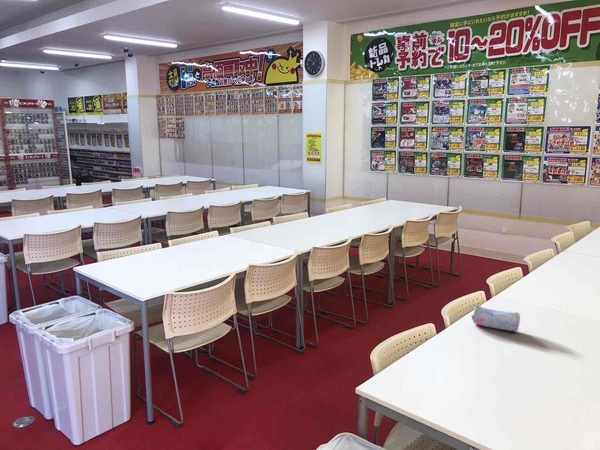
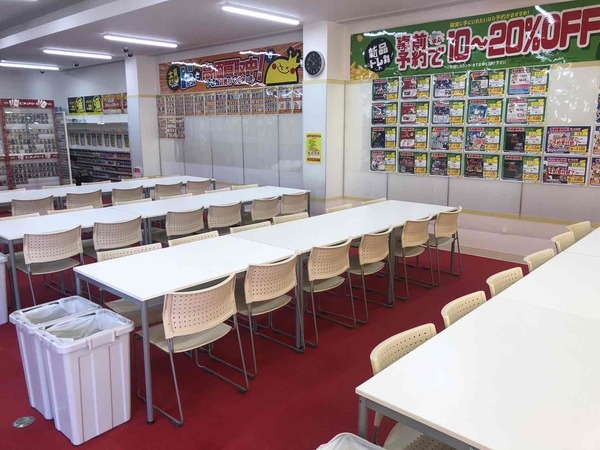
- pencil case [471,304,521,332]
